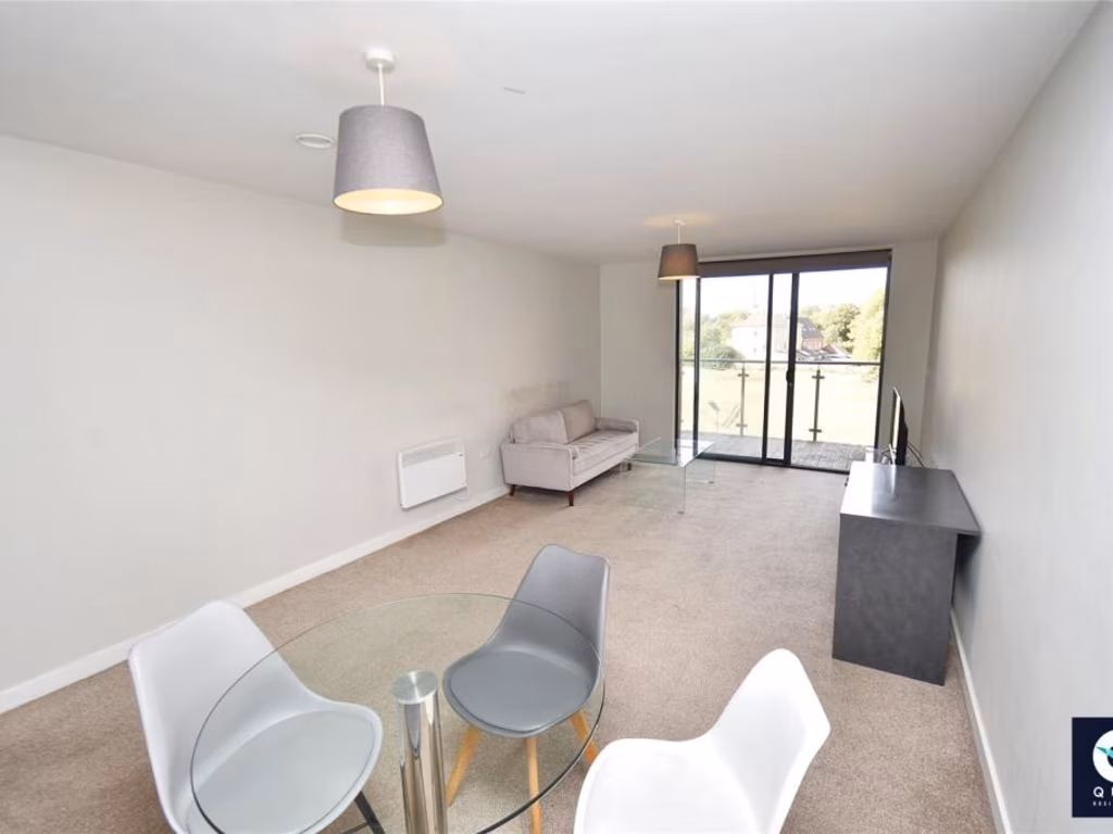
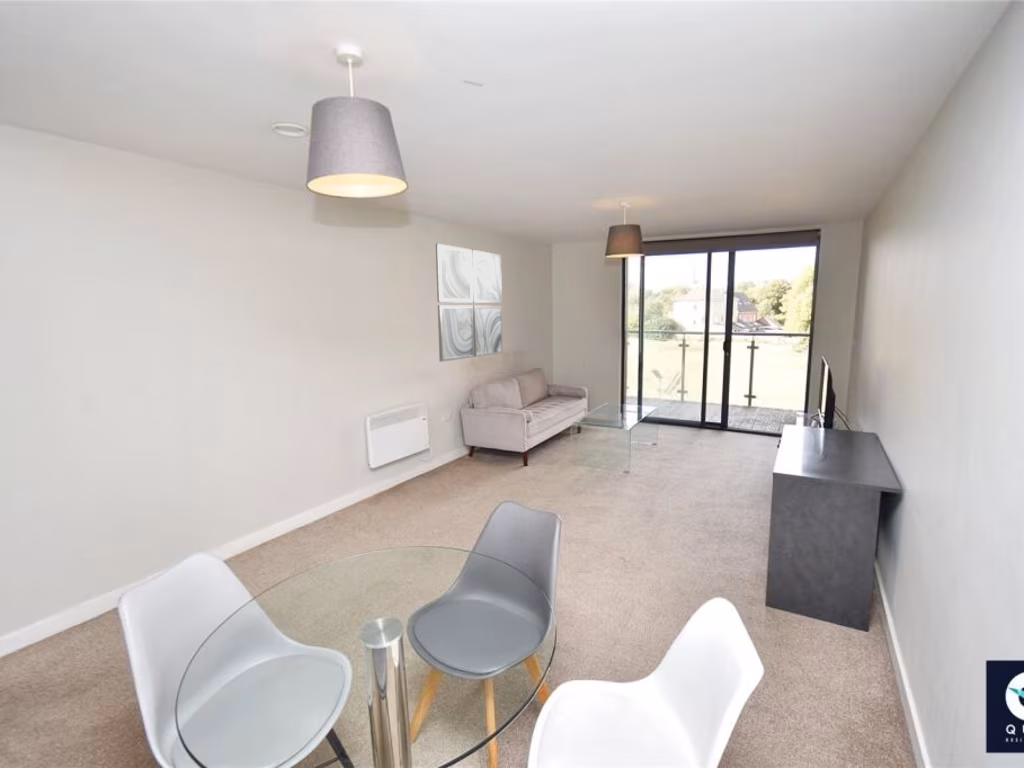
+ wall art [435,243,504,363]
